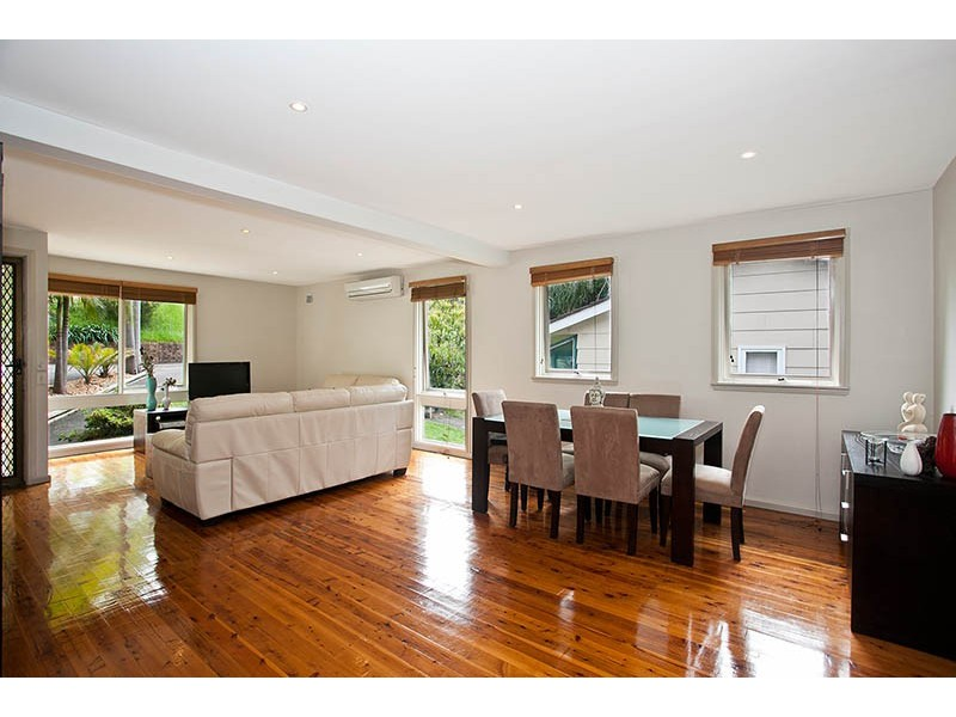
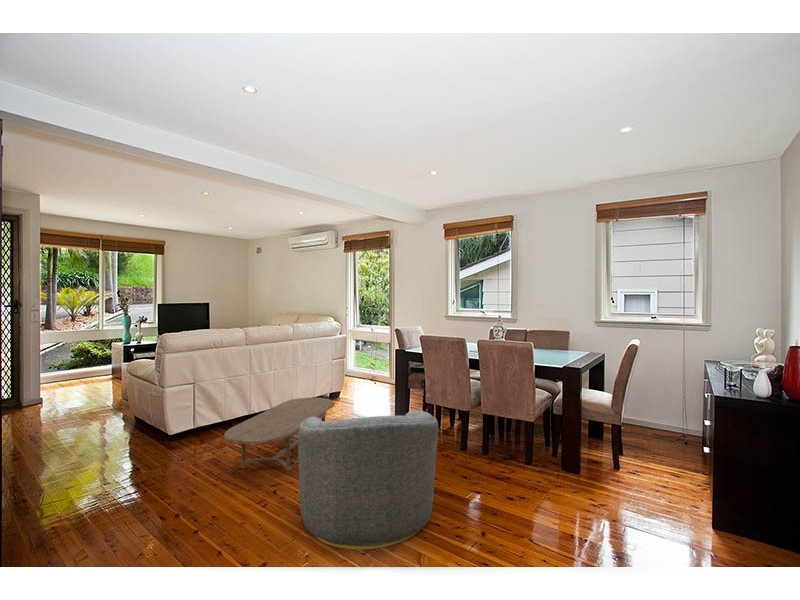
+ coffee table [223,396,336,475]
+ armchair [297,410,439,550]
